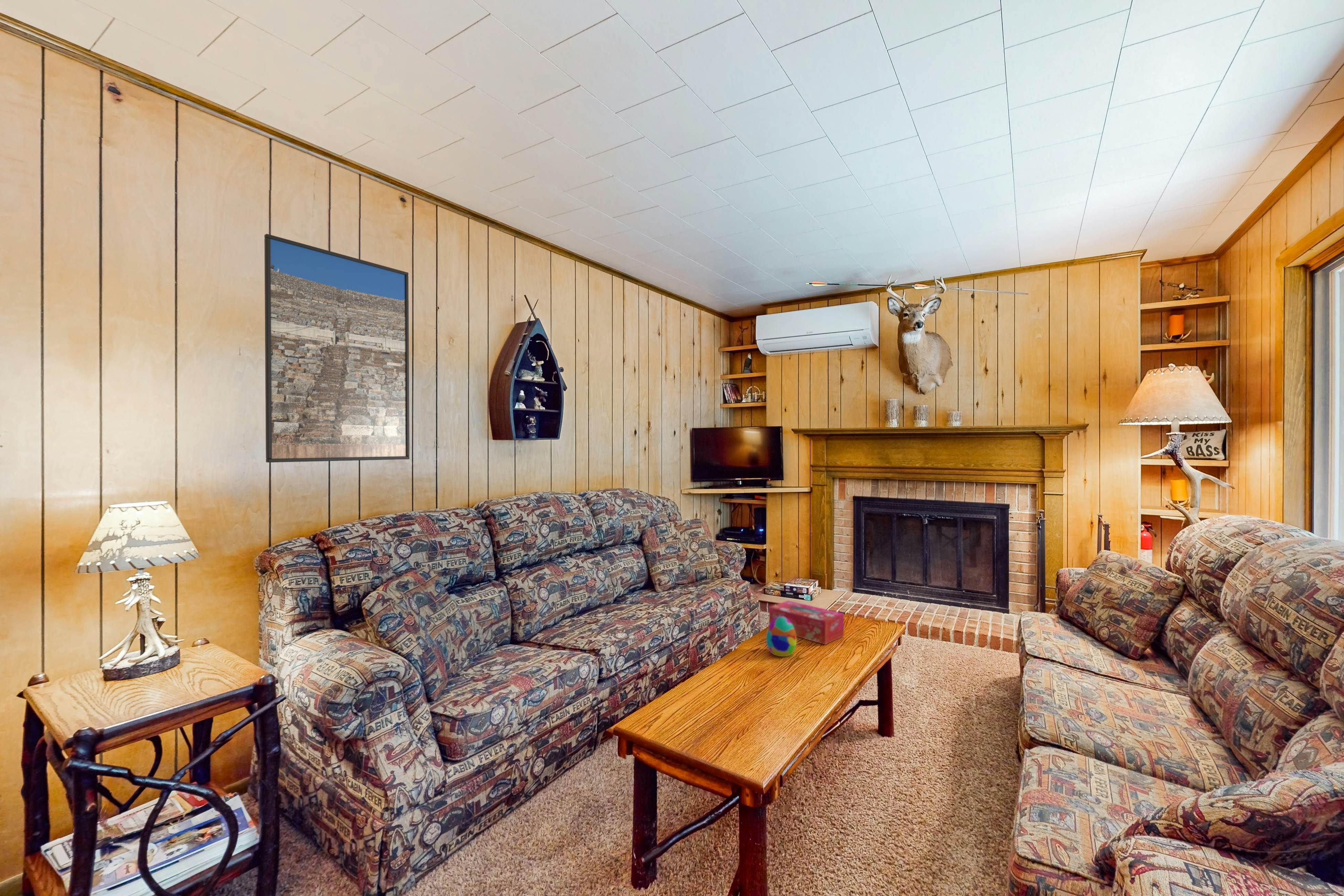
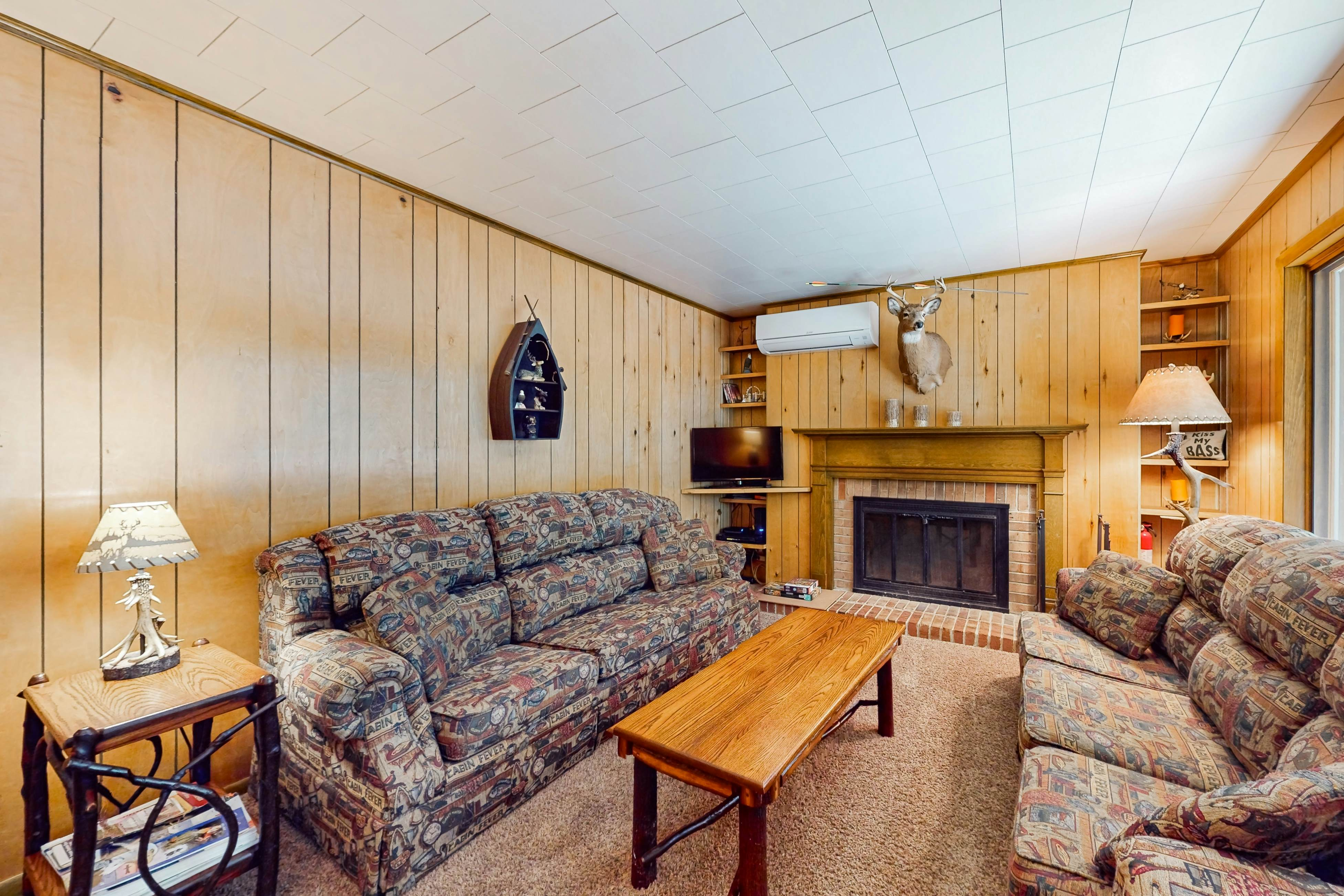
- decorative egg [766,616,797,657]
- tissue box [769,600,844,645]
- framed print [264,234,410,463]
